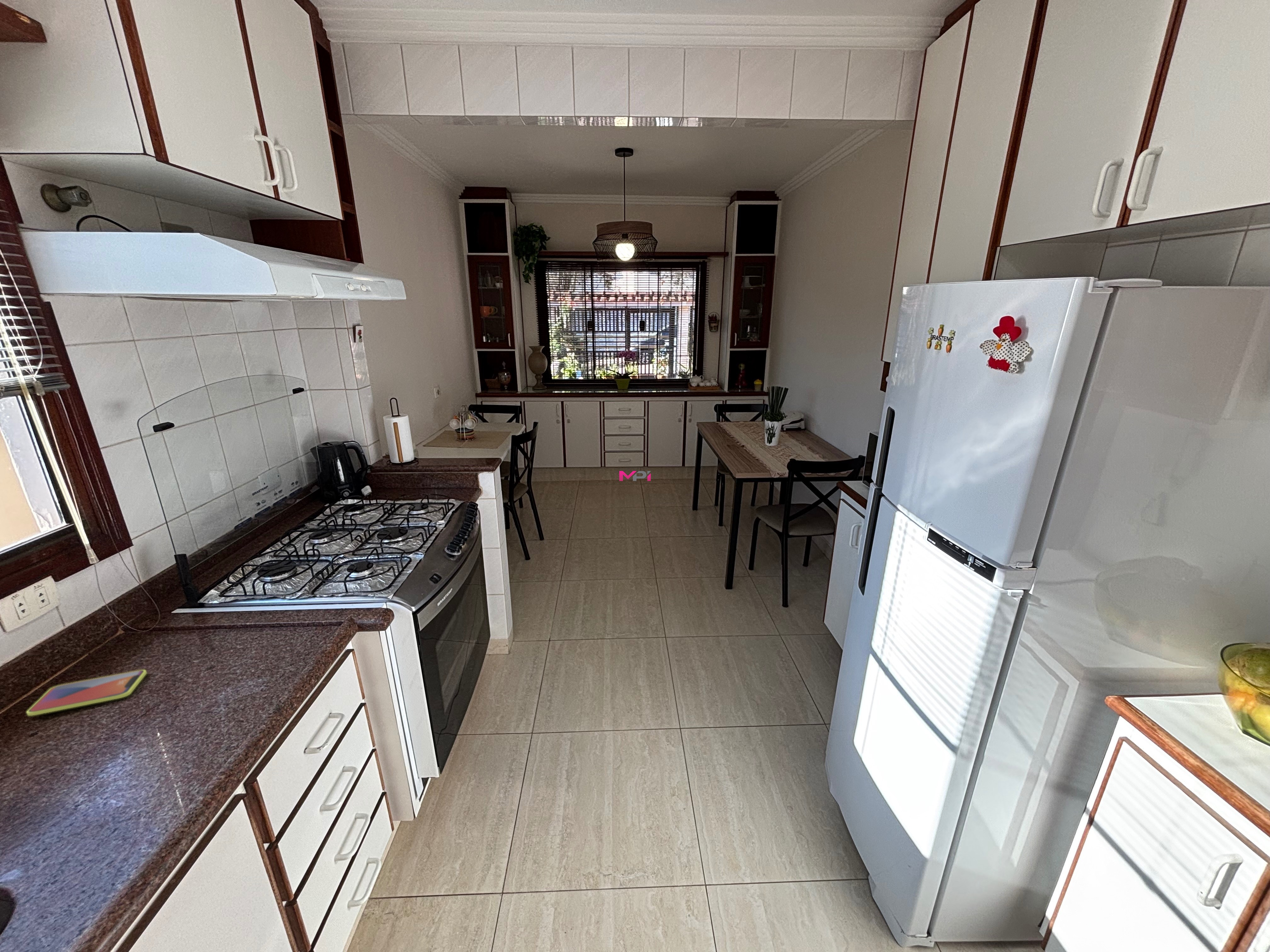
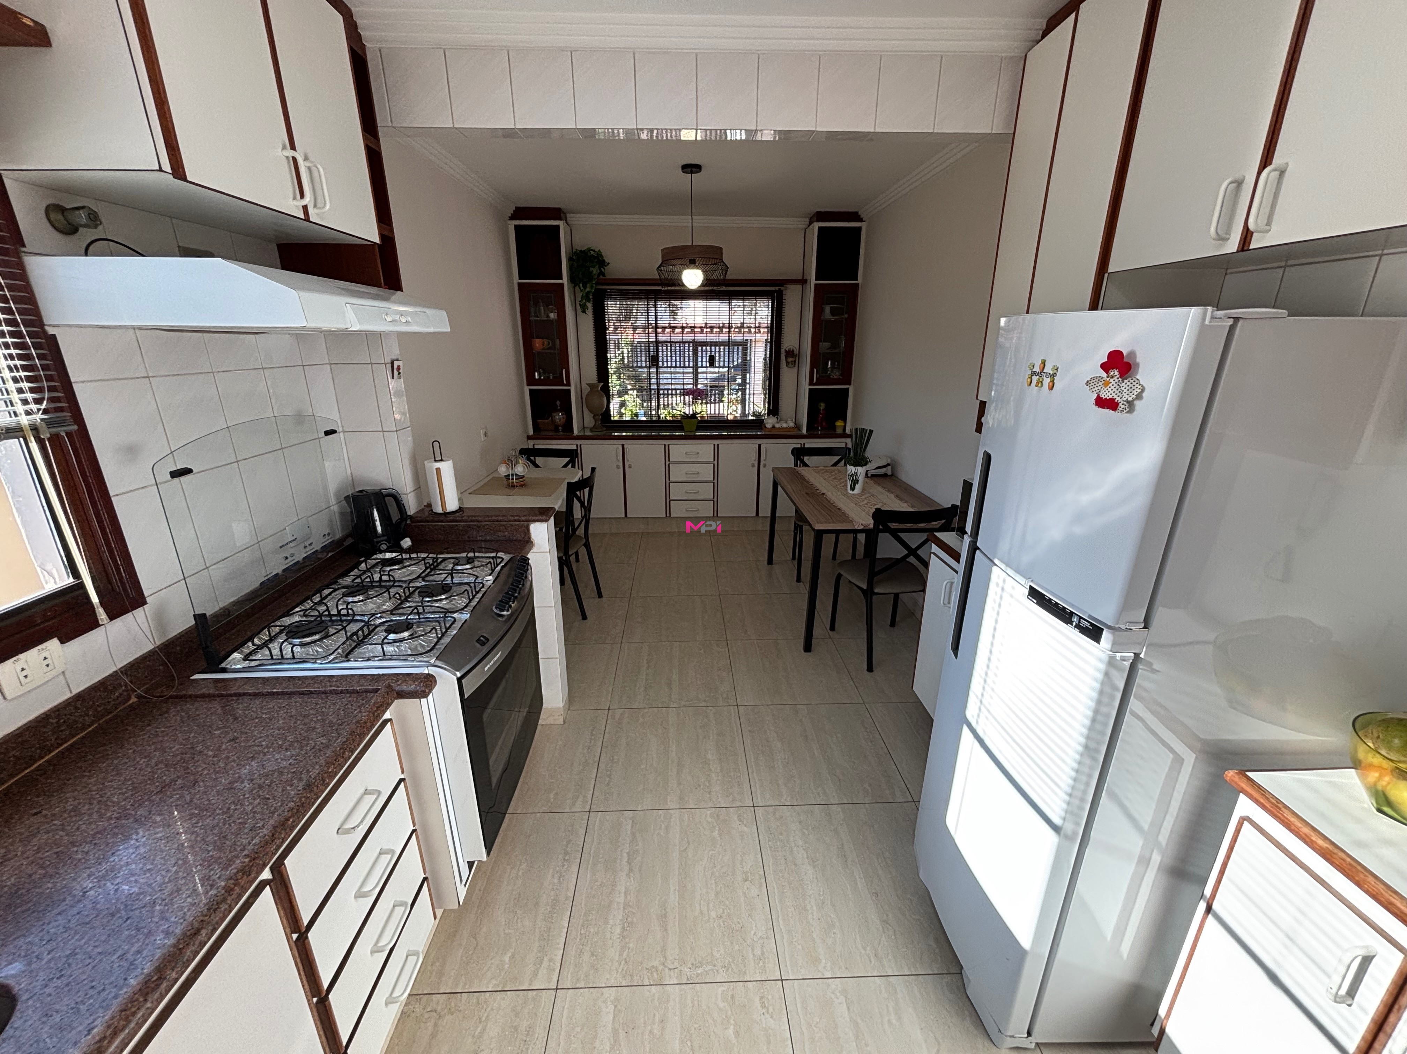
- smartphone [26,669,147,716]
